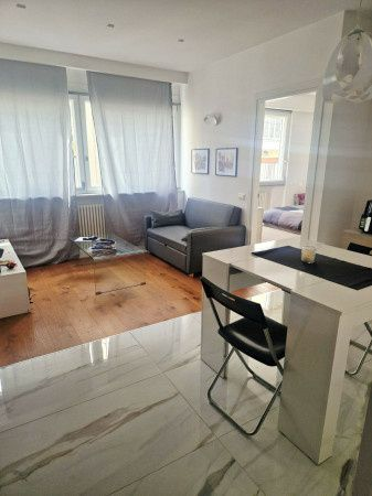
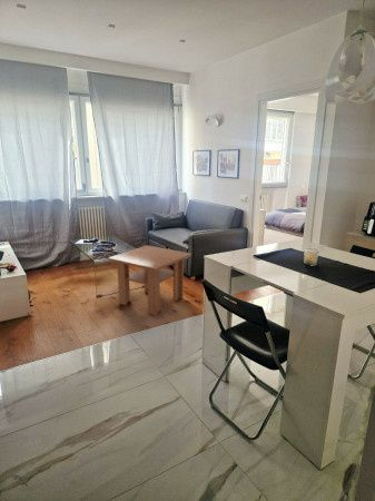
+ coffee table [107,244,193,316]
